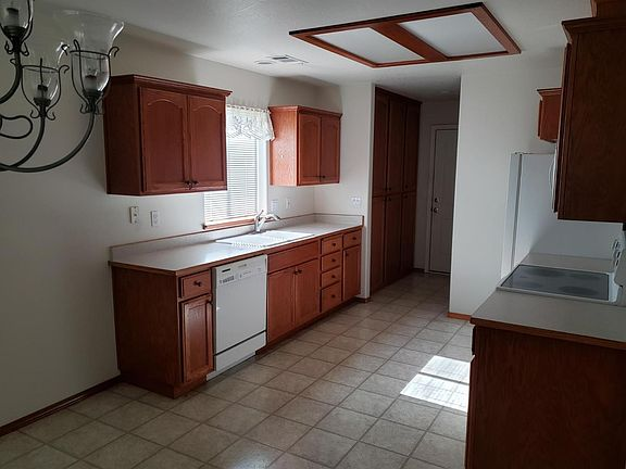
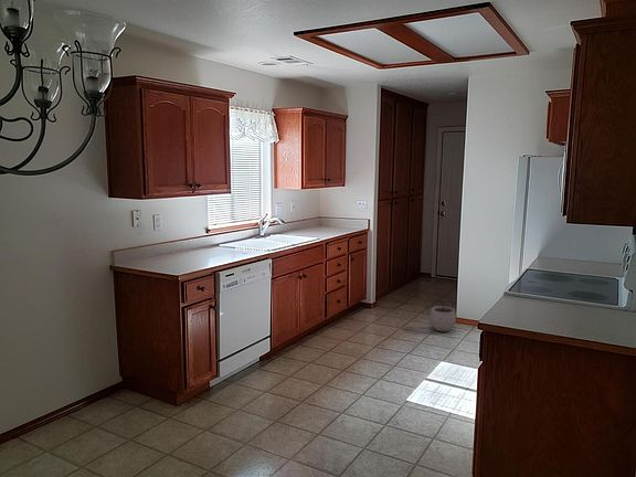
+ plant pot [428,300,457,332]
